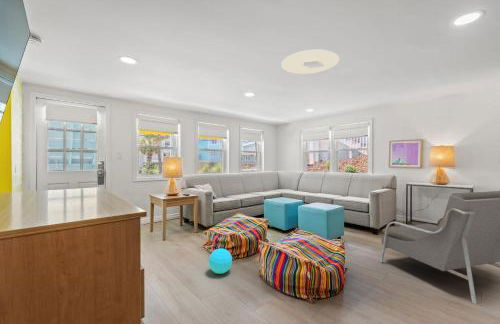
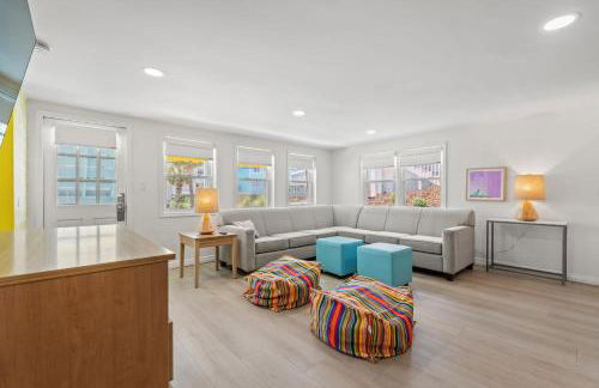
- ball [208,248,233,275]
- armchair [380,190,500,305]
- ceiling light [281,49,340,75]
